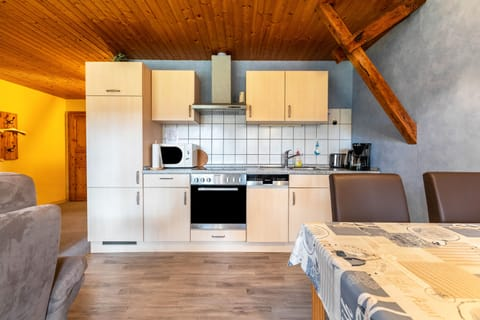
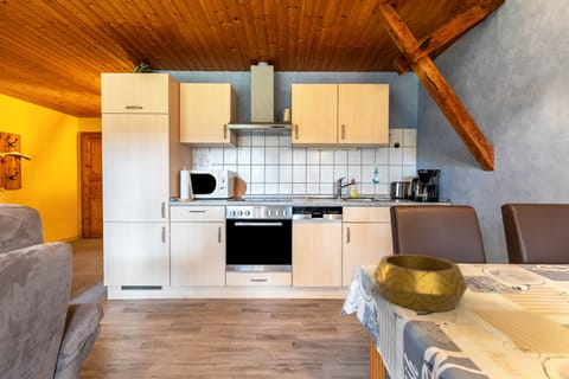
+ decorative bowl [373,253,468,313]
